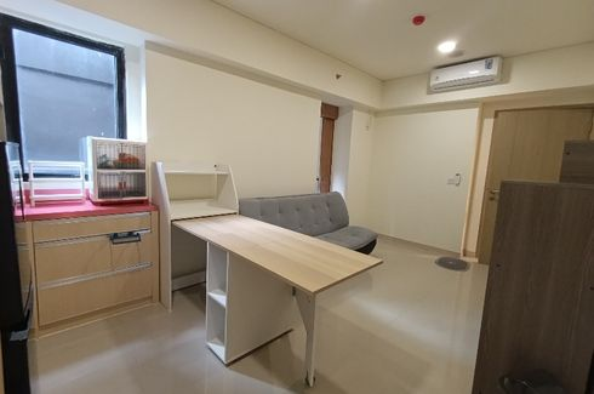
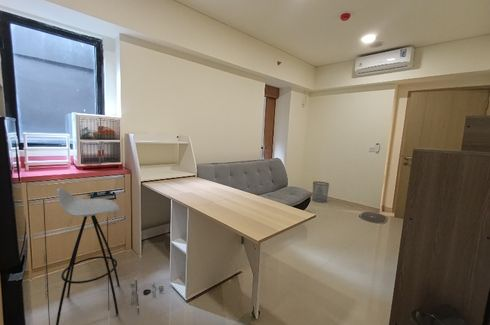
+ waste bin [311,180,330,203]
+ stool [42,187,163,325]
